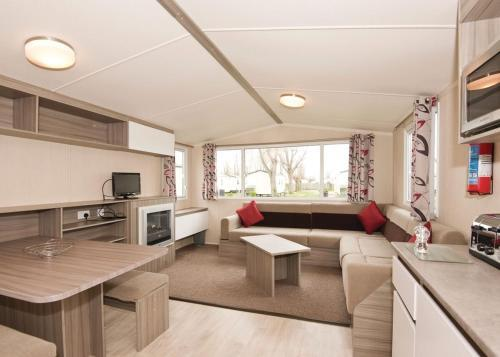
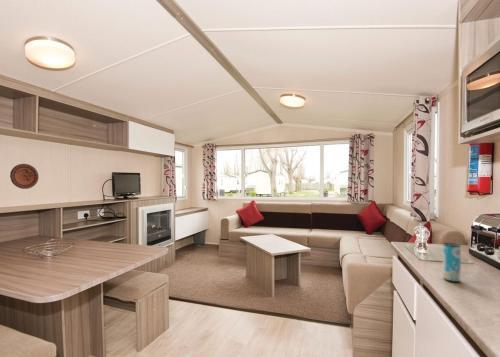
+ decorative plate [9,163,40,190]
+ beverage can [442,242,462,283]
